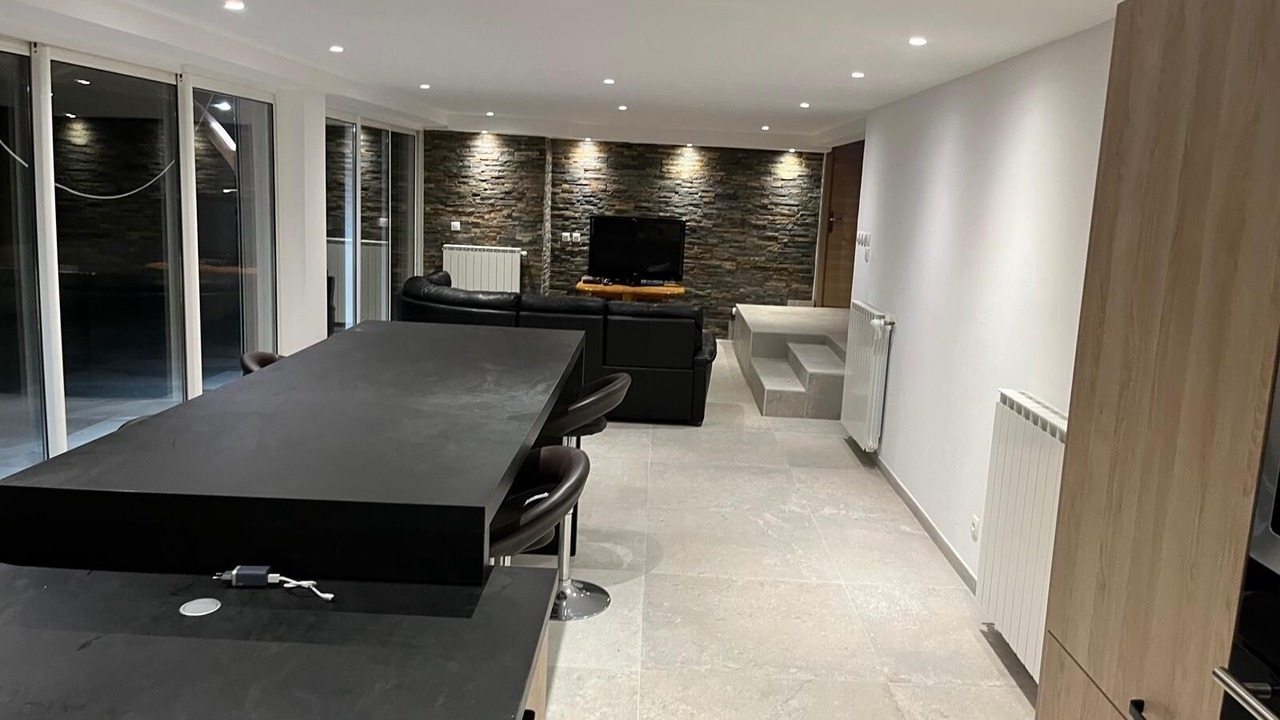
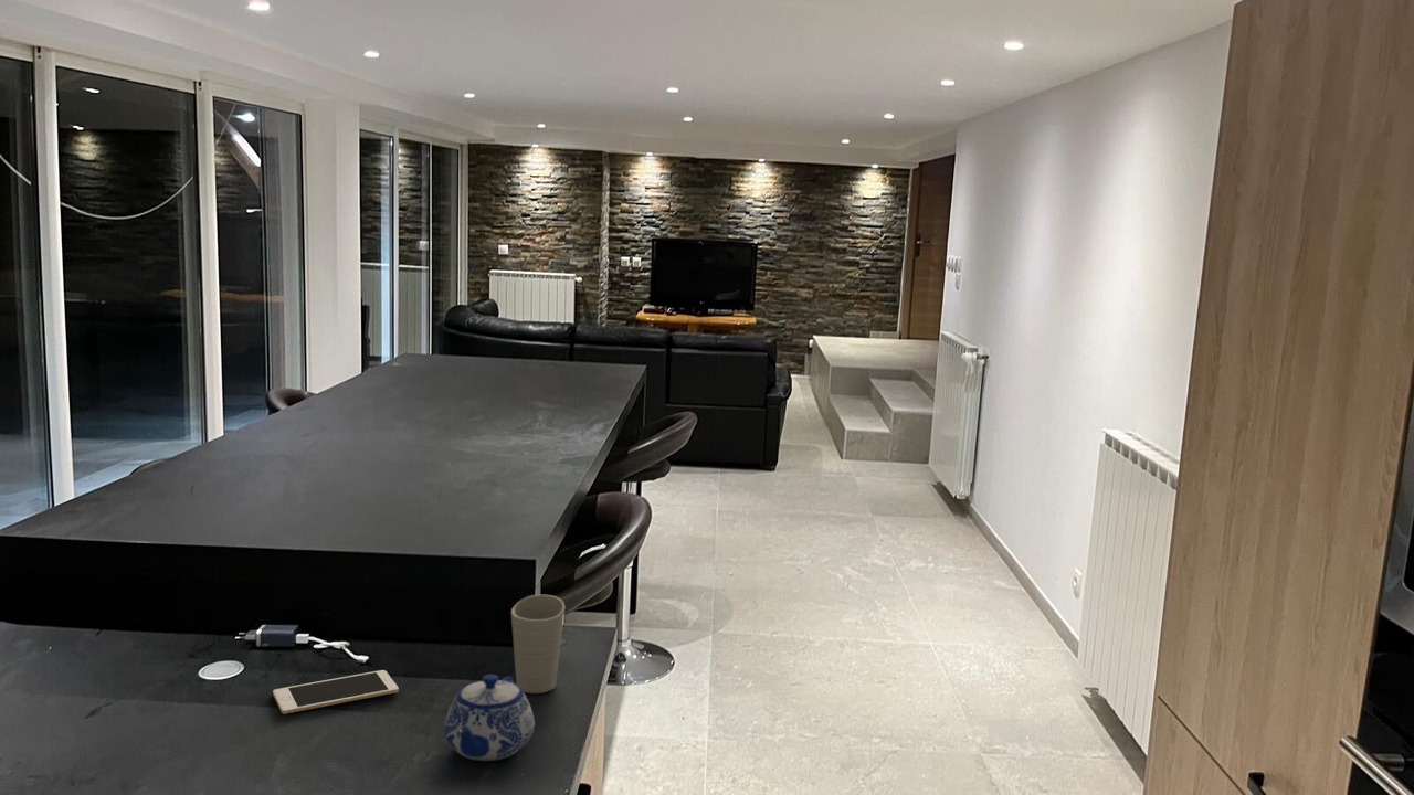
+ cell phone [272,669,400,716]
+ cup [510,594,566,695]
+ teapot [443,674,536,762]
